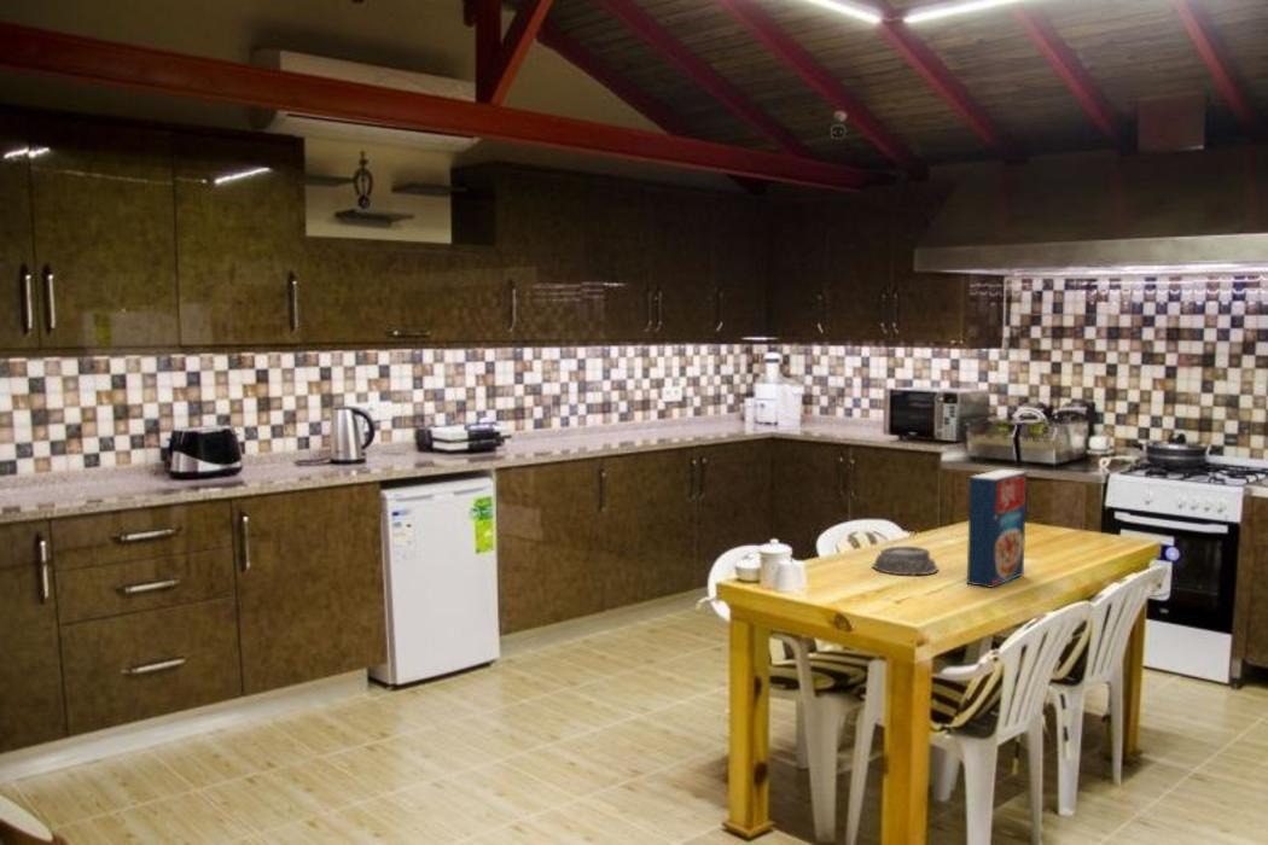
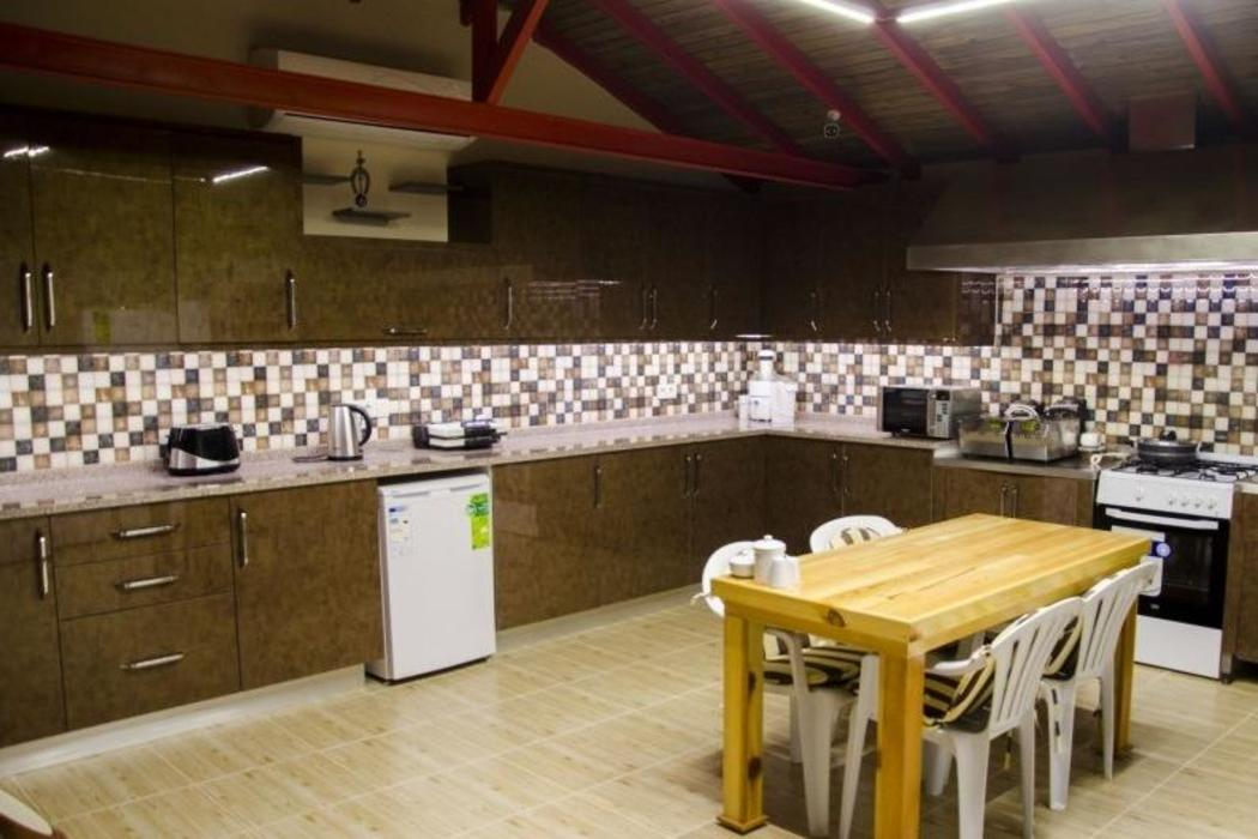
- cereal box [966,468,1028,589]
- mortar [871,546,940,576]
